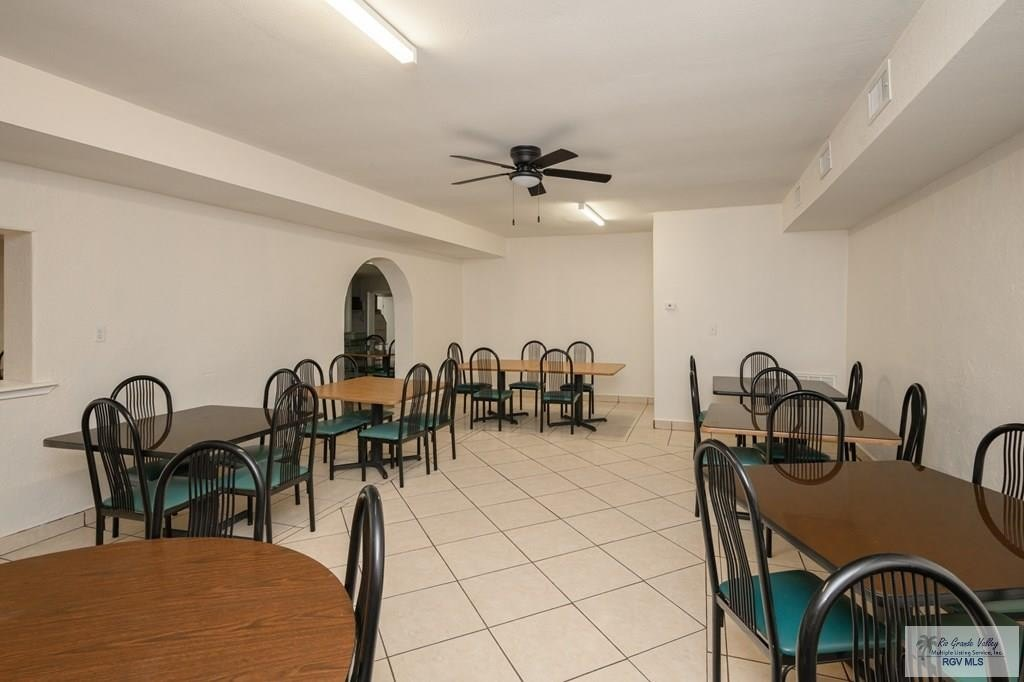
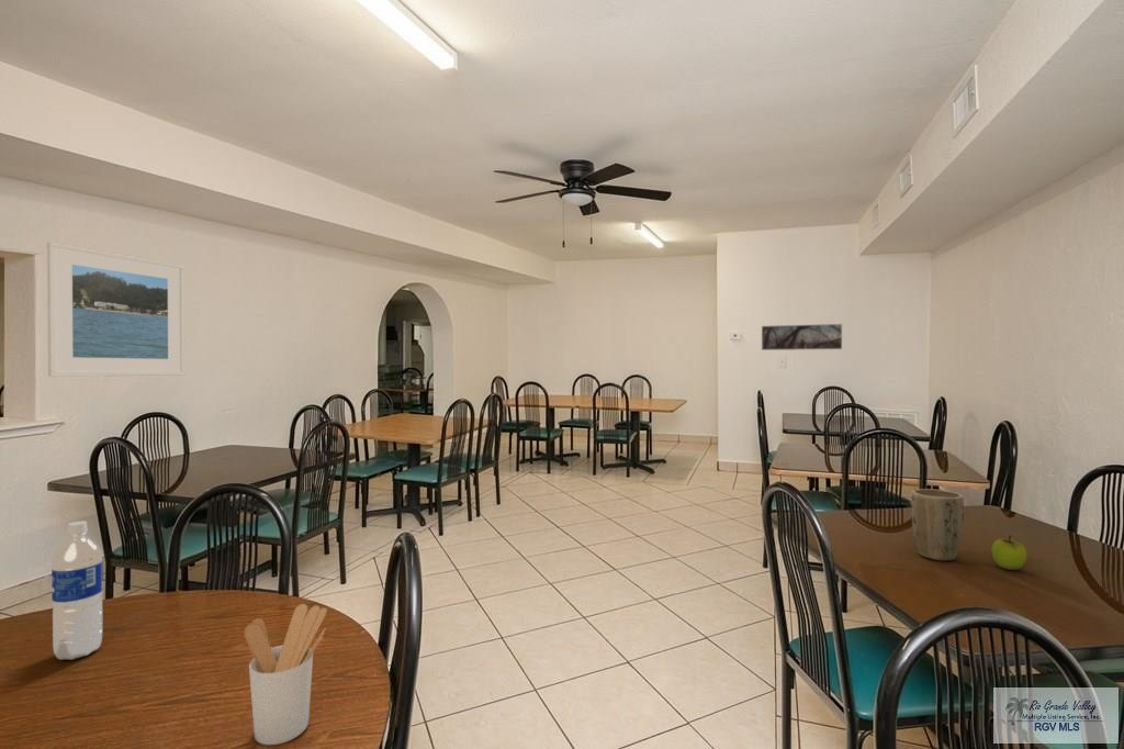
+ fruit [991,534,1027,571]
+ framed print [46,241,186,378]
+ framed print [761,323,843,351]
+ plant pot [911,488,965,562]
+ utensil holder [244,603,328,746]
+ water bottle [50,521,104,661]
